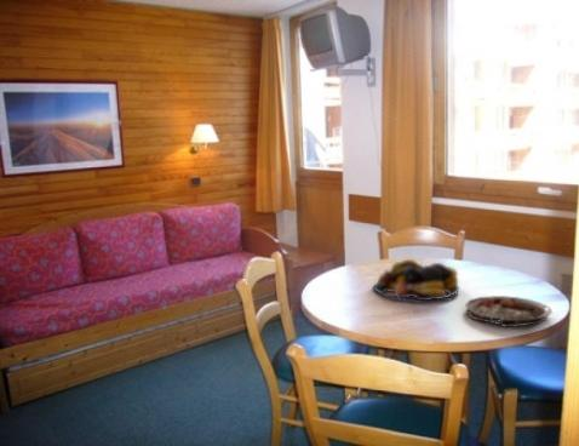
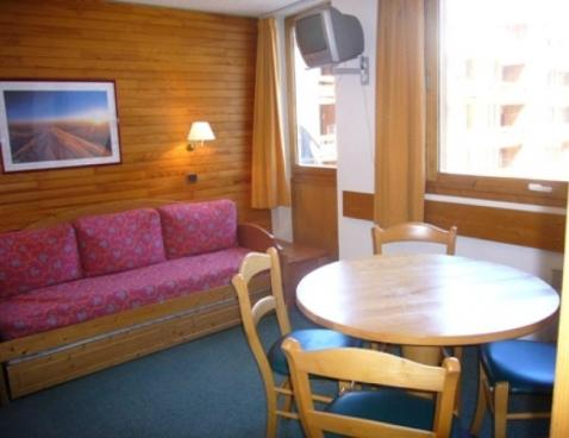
- plate [464,295,554,328]
- fruit bowl [372,258,460,302]
